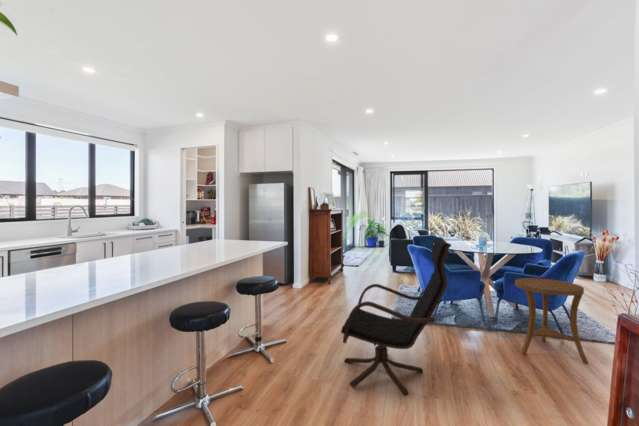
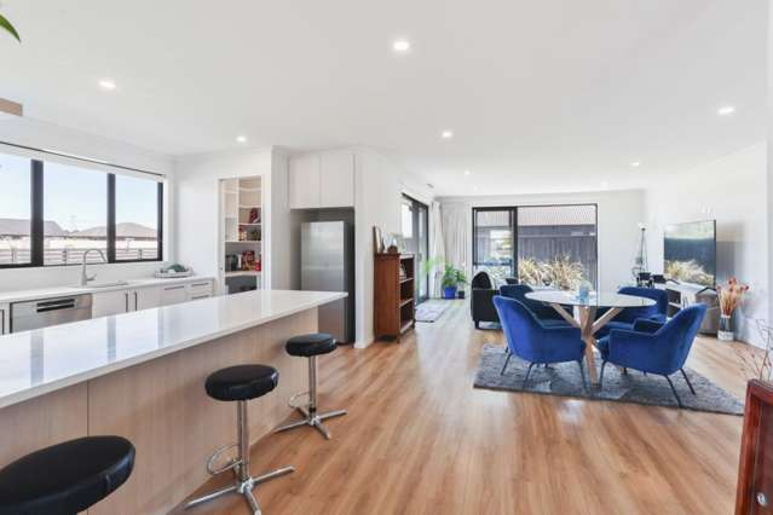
- side table [514,277,590,365]
- lounge chair [340,236,452,397]
